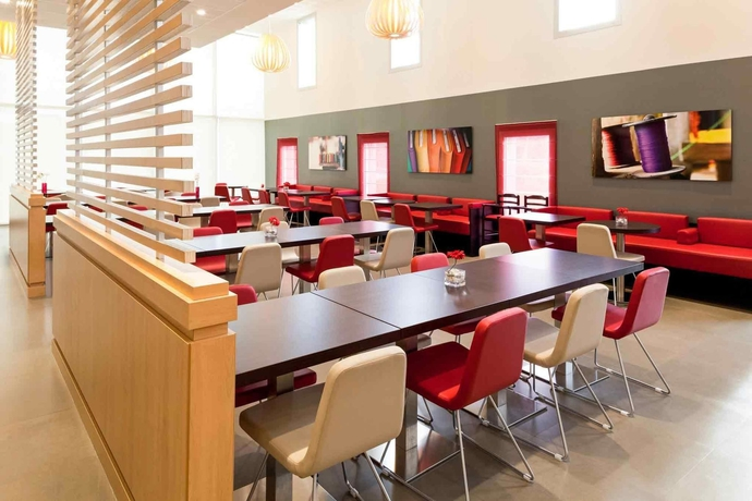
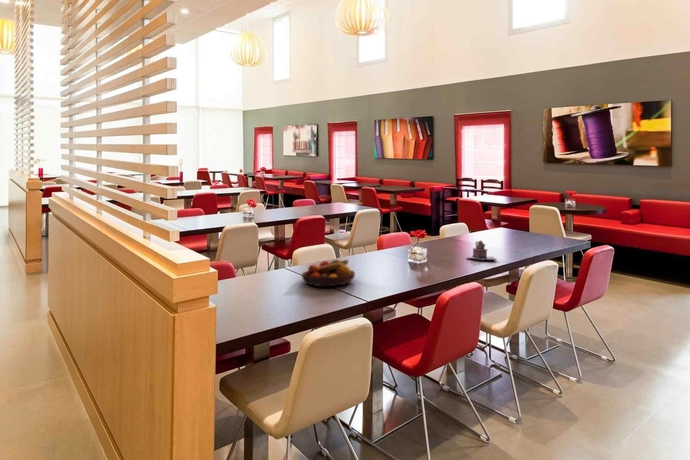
+ teapot [466,240,497,261]
+ fruit bowl [301,258,356,287]
